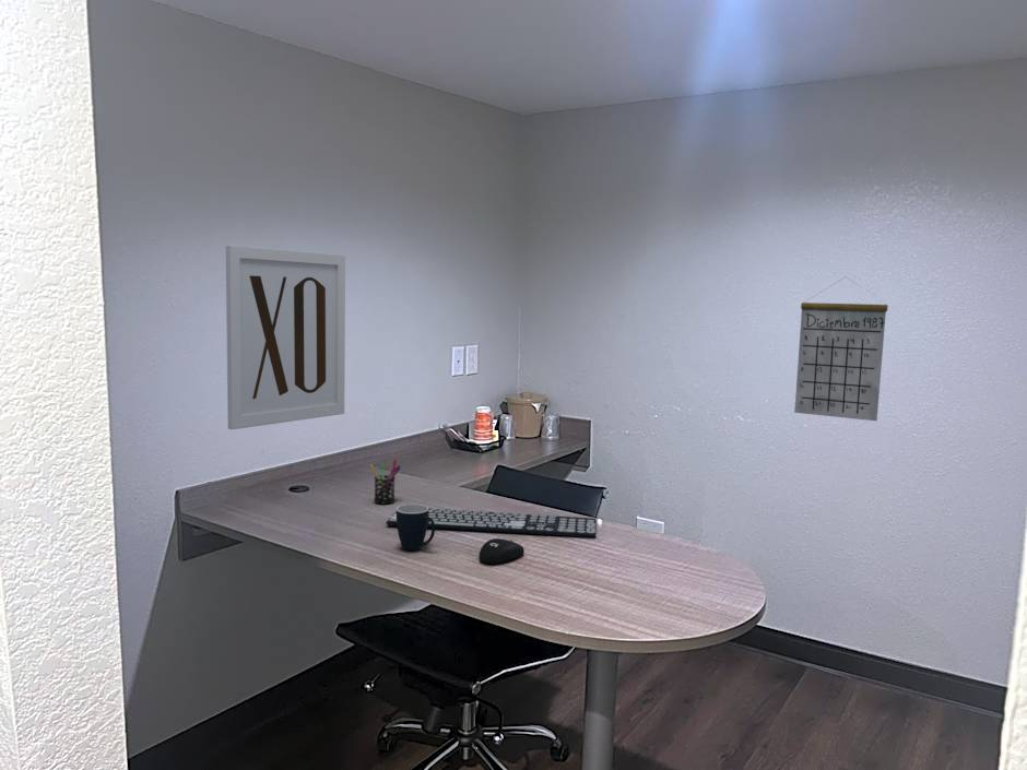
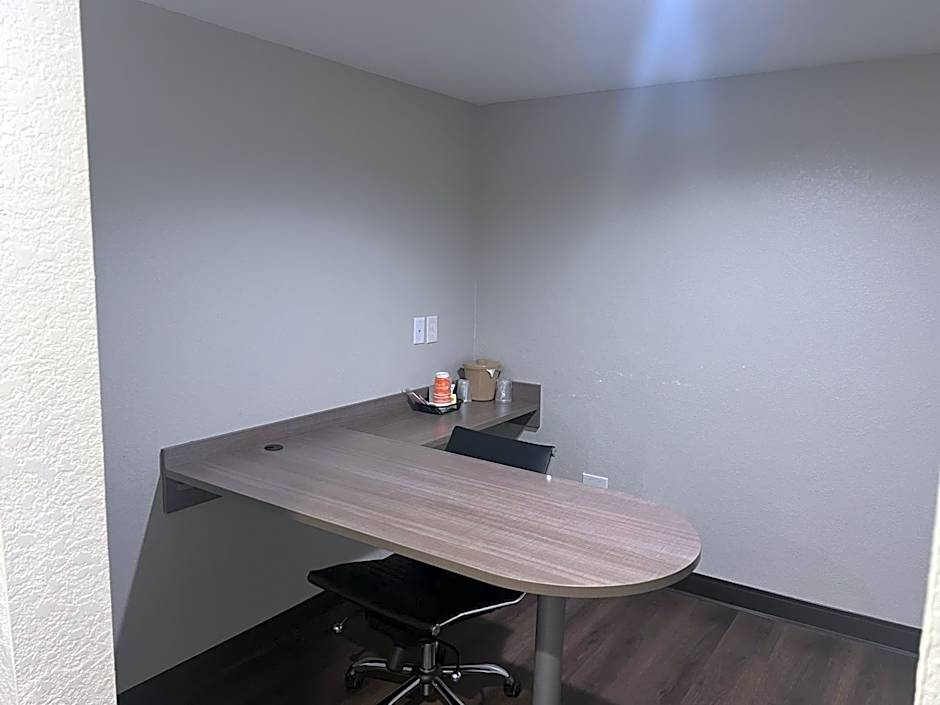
- keyboard [386,507,597,538]
- pen holder [369,458,402,505]
- calendar [793,275,889,422]
- mug [396,504,436,552]
- wall art [225,244,346,430]
- computer mouse [477,537,526,565]
